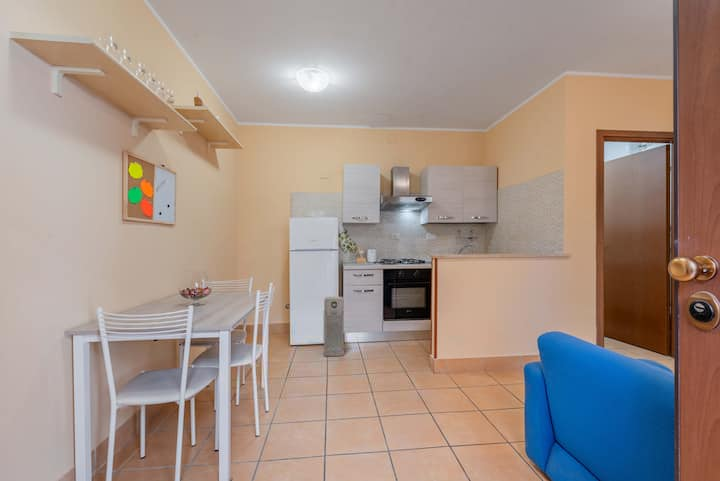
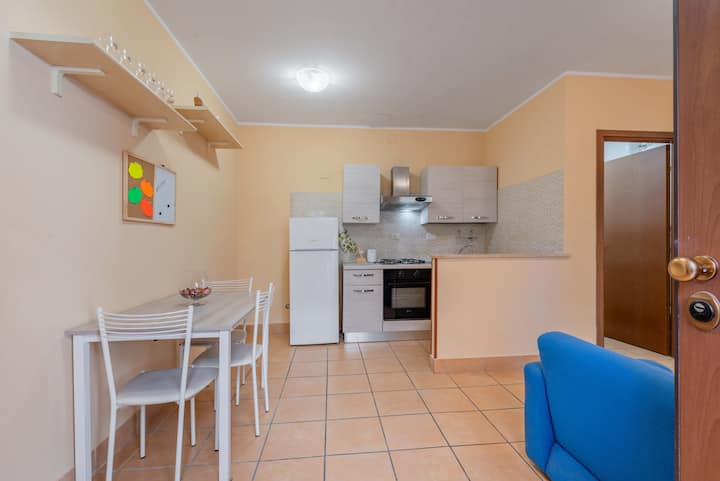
- air purifier [323,295,345,357]
